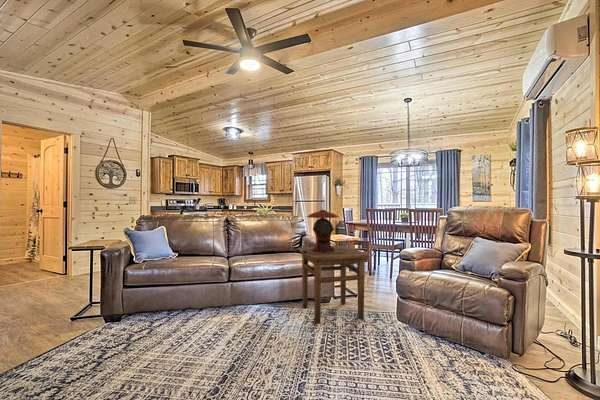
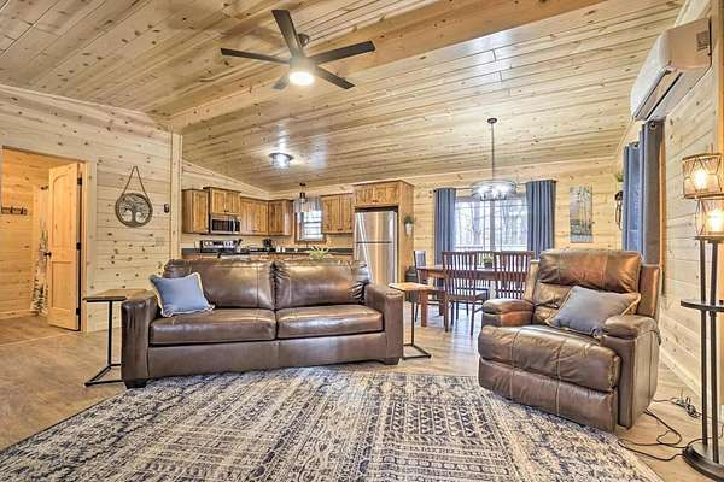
- side table [298,245,370,325]
- table lamp [303,209,346,254]
